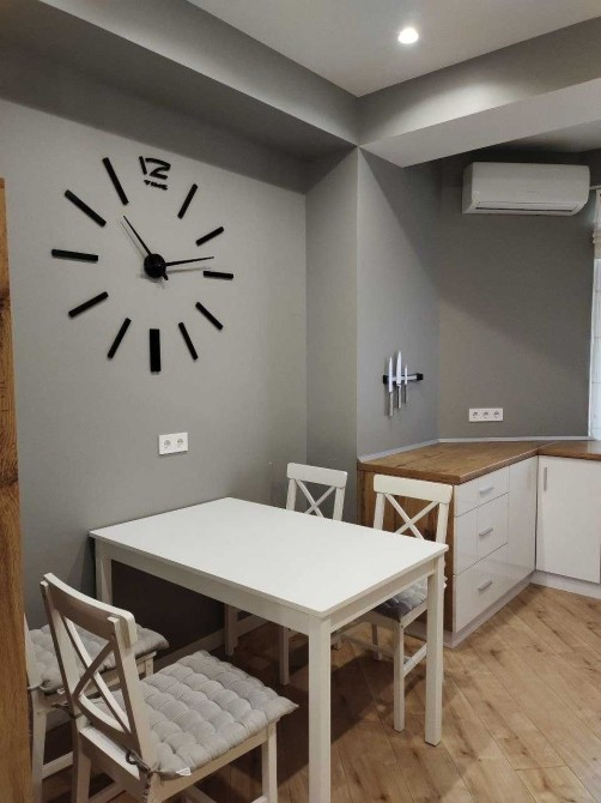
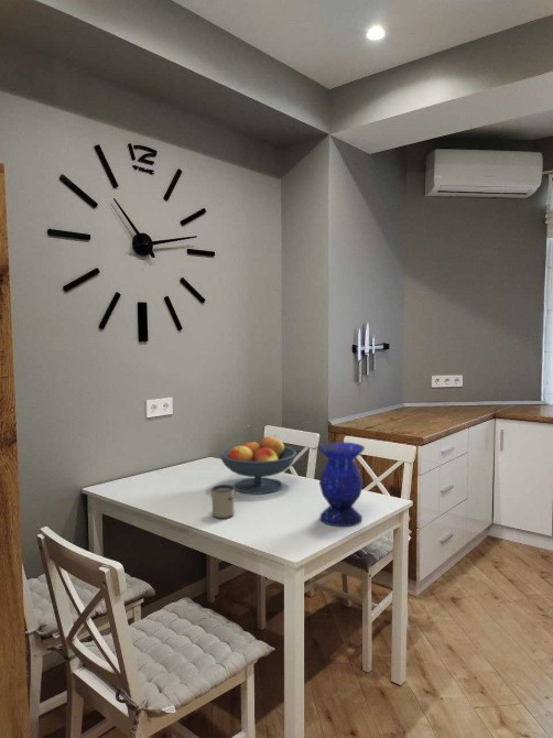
+ fruit bowl [219,435,297,495]
+ mug [210,484,236,520]
+ vase [317,441,366,528]
